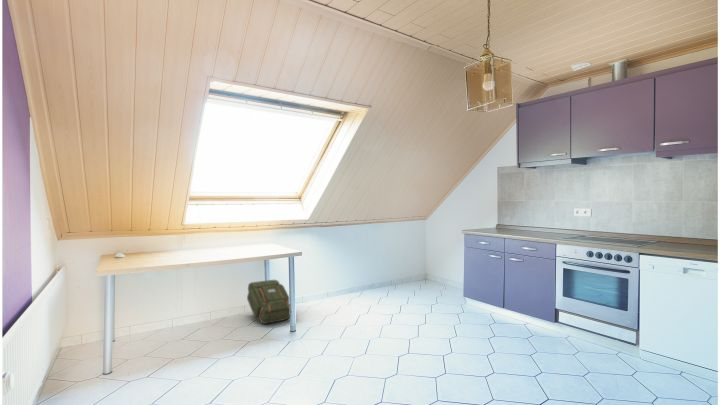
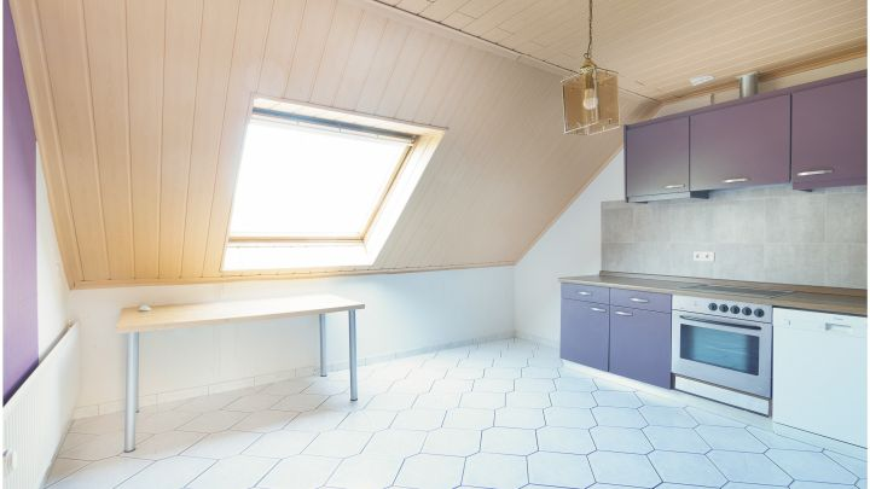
- backpack [246,279,291,325]
